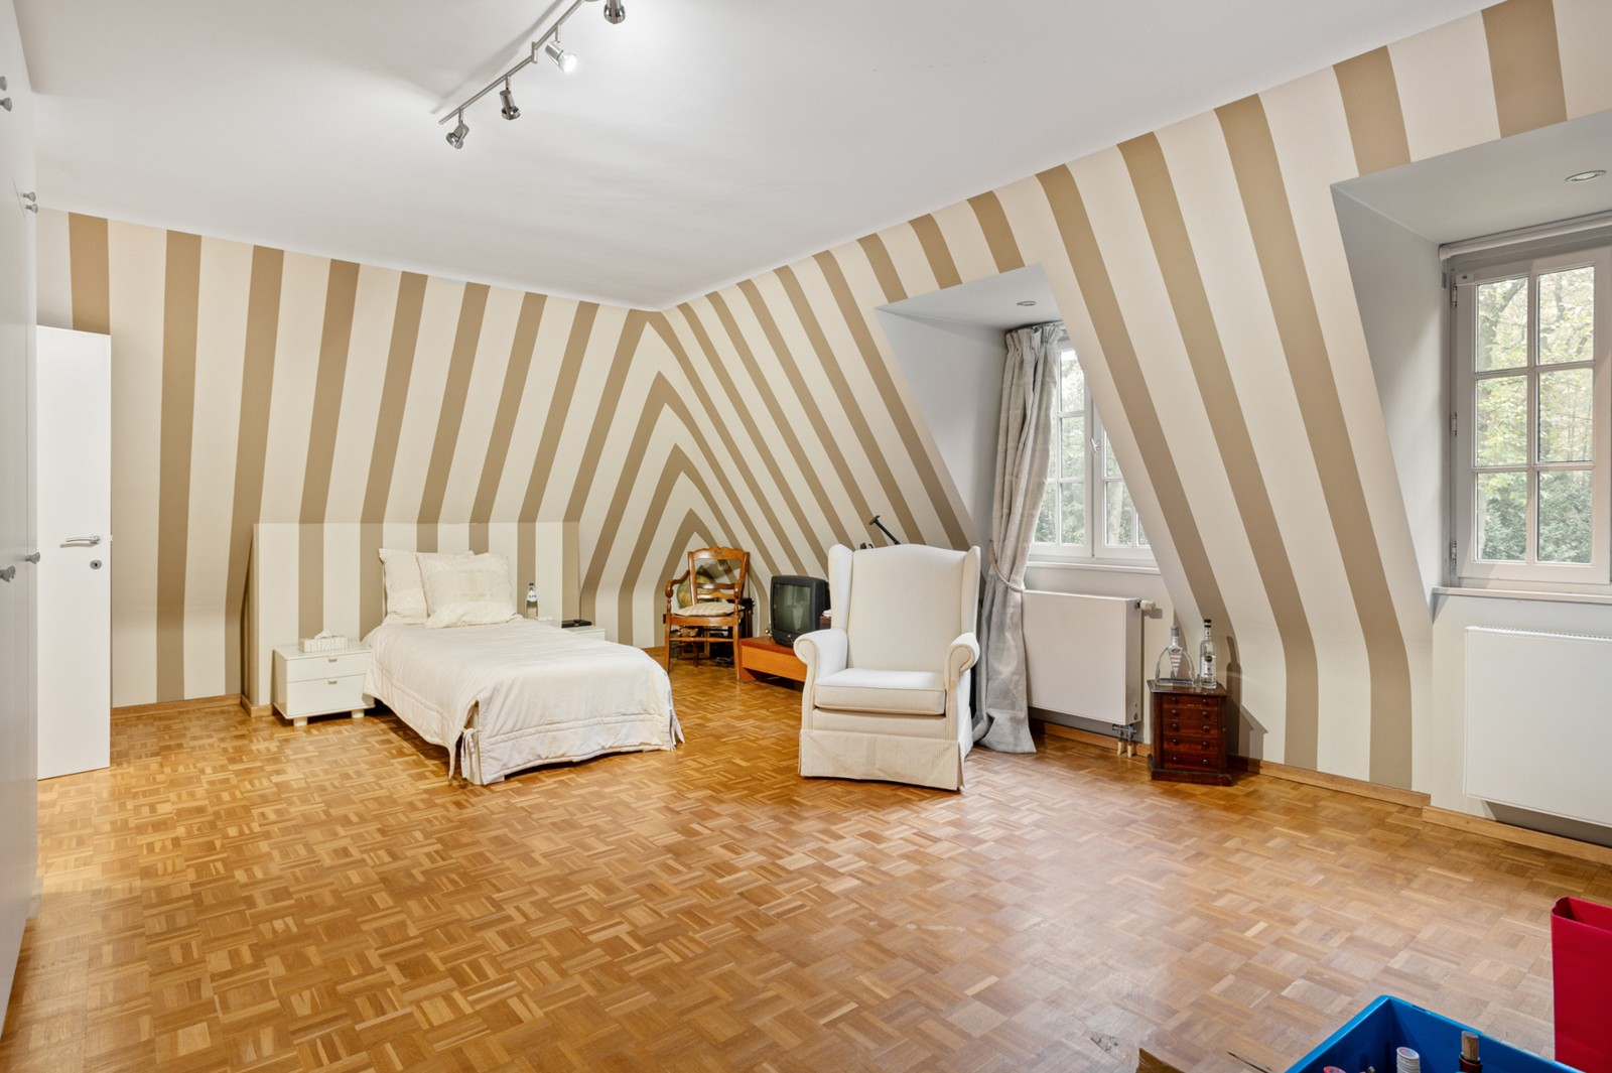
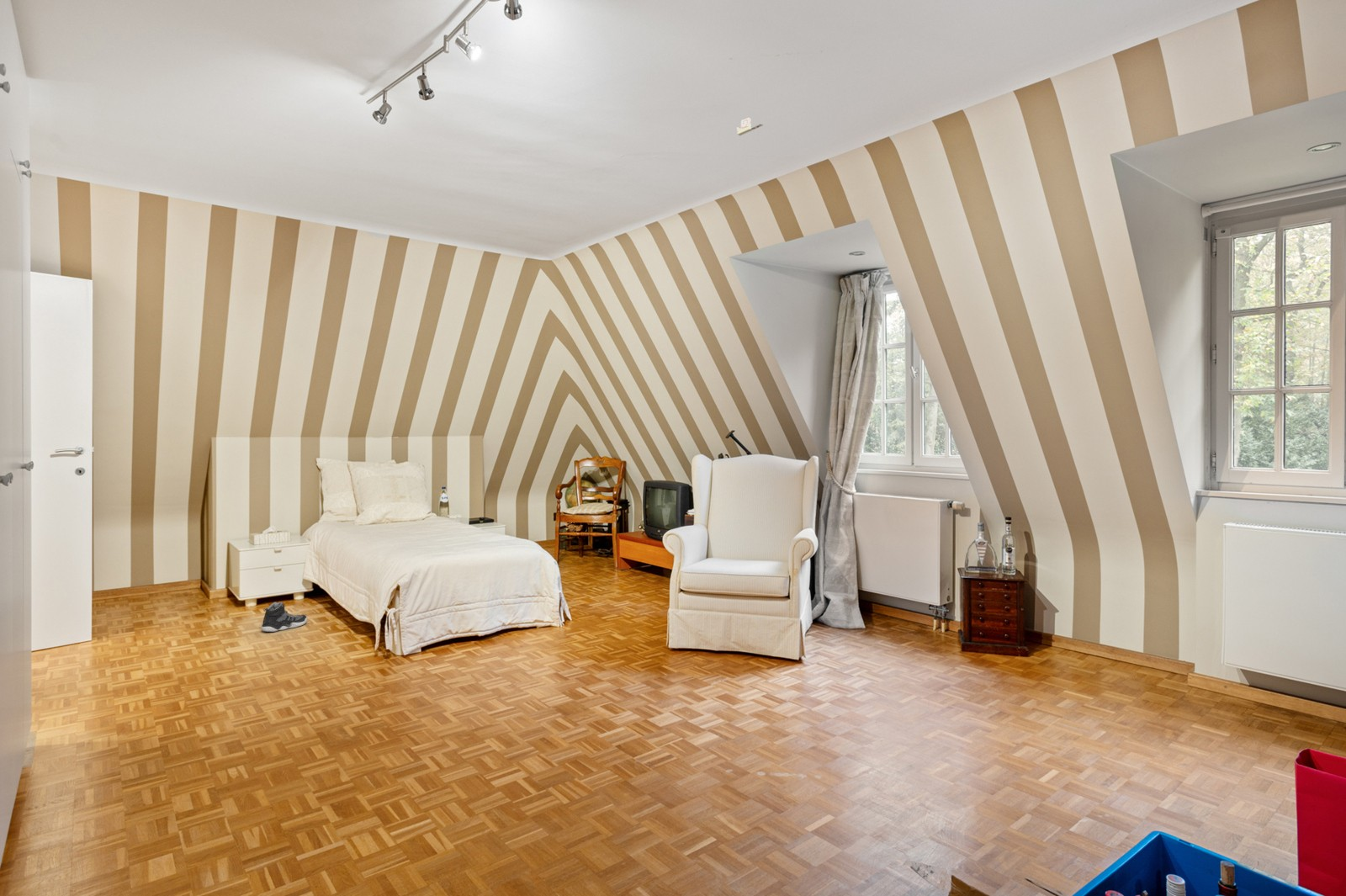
+ tape dispenser [736,116,764,136]
+ sneaker [261,602,309,633]
